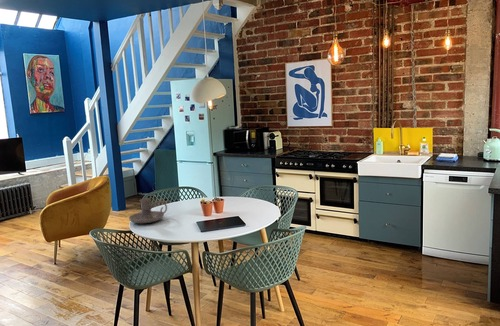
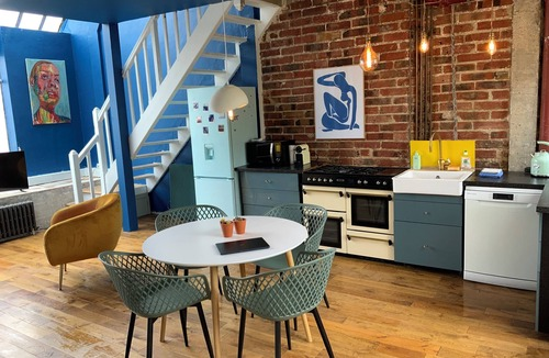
- candle holder [128,197,168,224]
